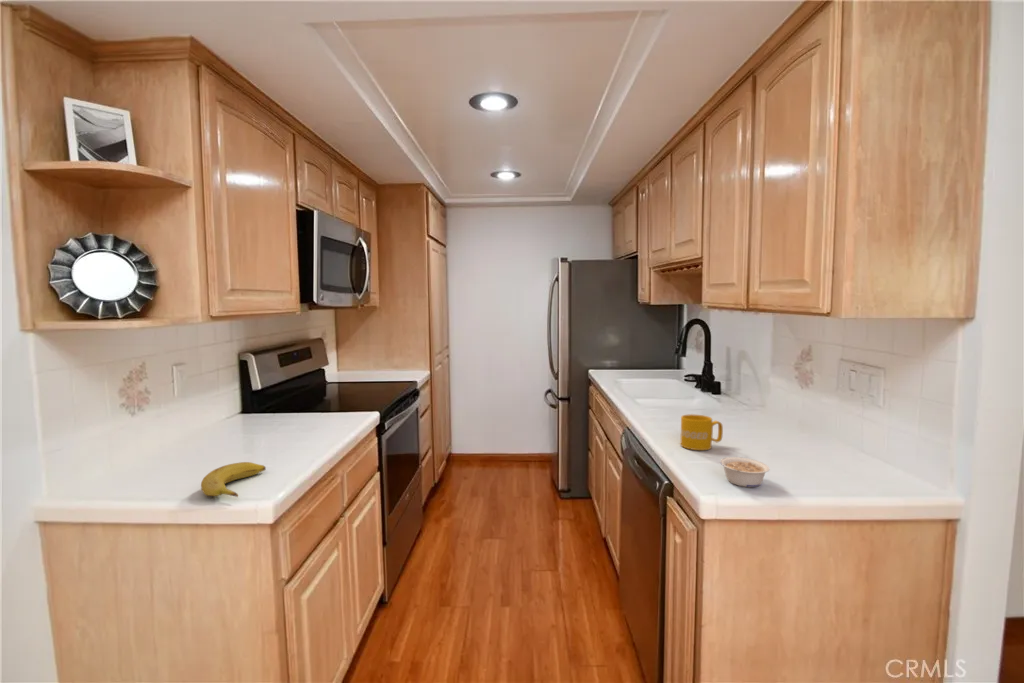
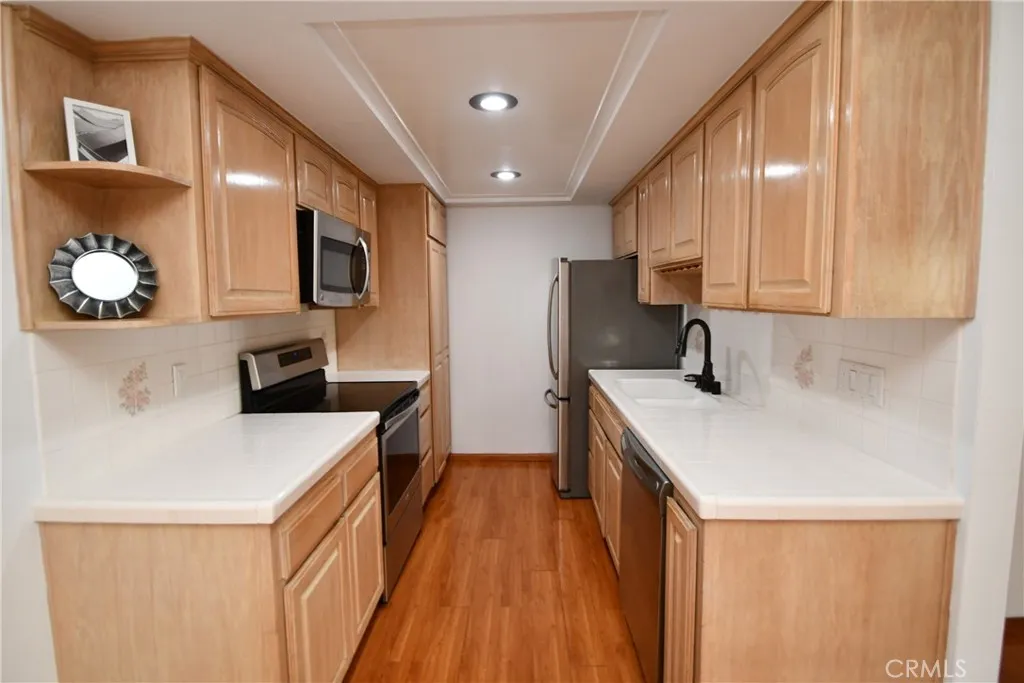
- fruit [200,461,267,498]
- legume [719,456,771,488]
- mug [680,413,724,451]
